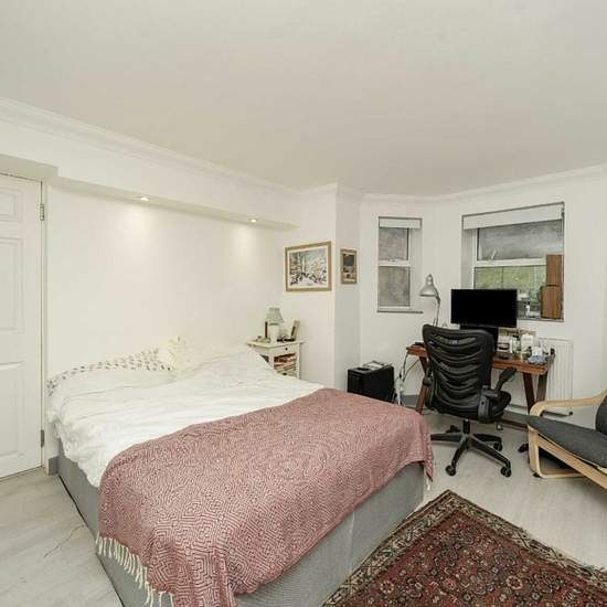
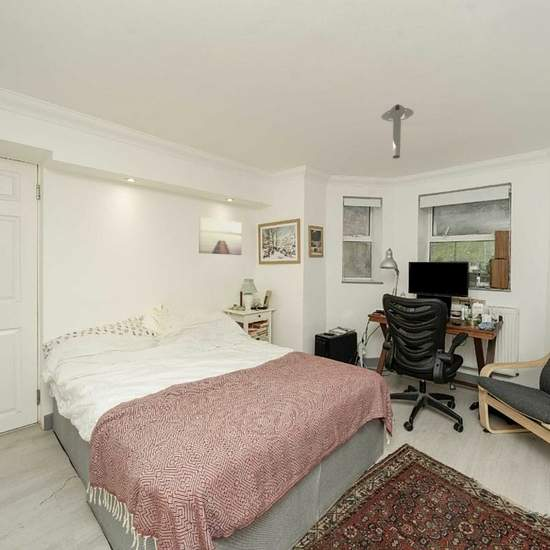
+ wall art [198,216,243,256]
+ ceiling light [380,103,415,160]
